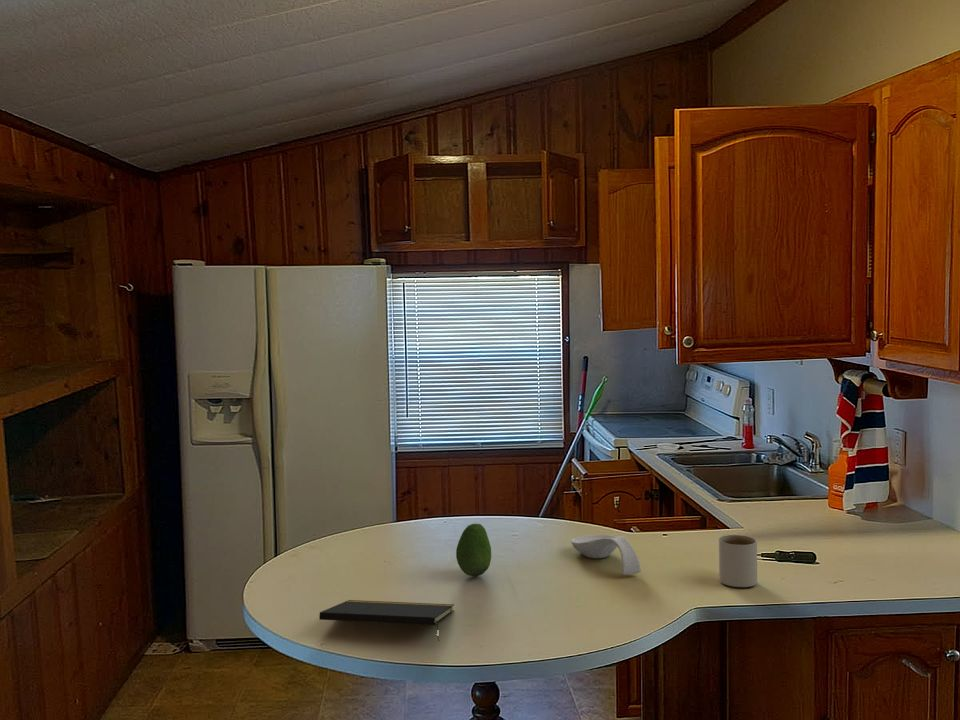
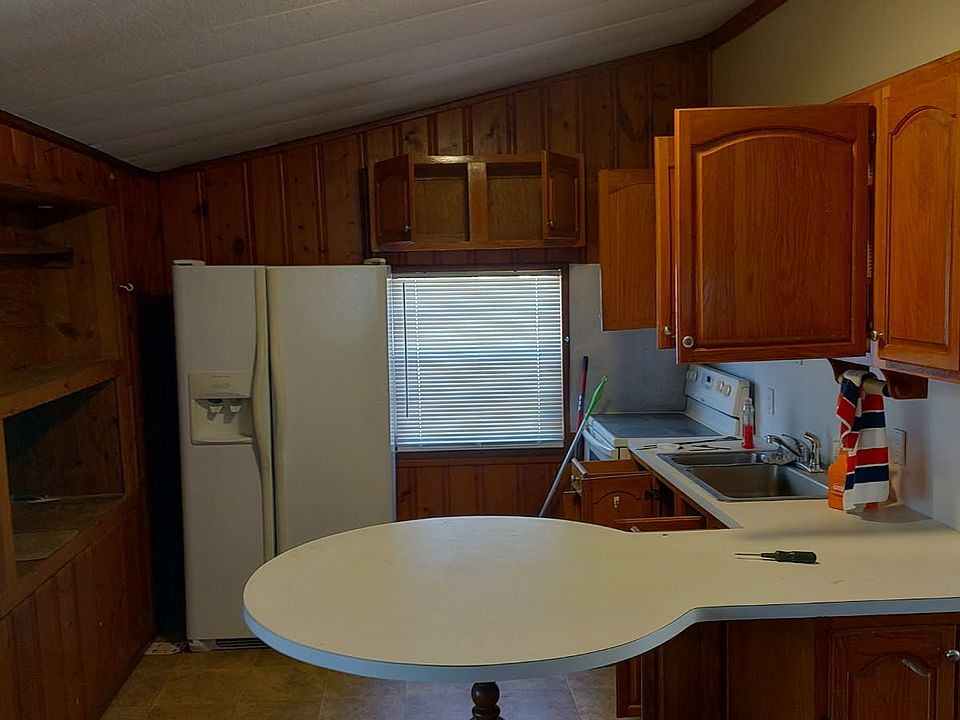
- notepad [318,599,455,641]
- spoon rest [570,534,642,576]
- mug [718,534,758,588]
- fruit [455,522,492,578]
